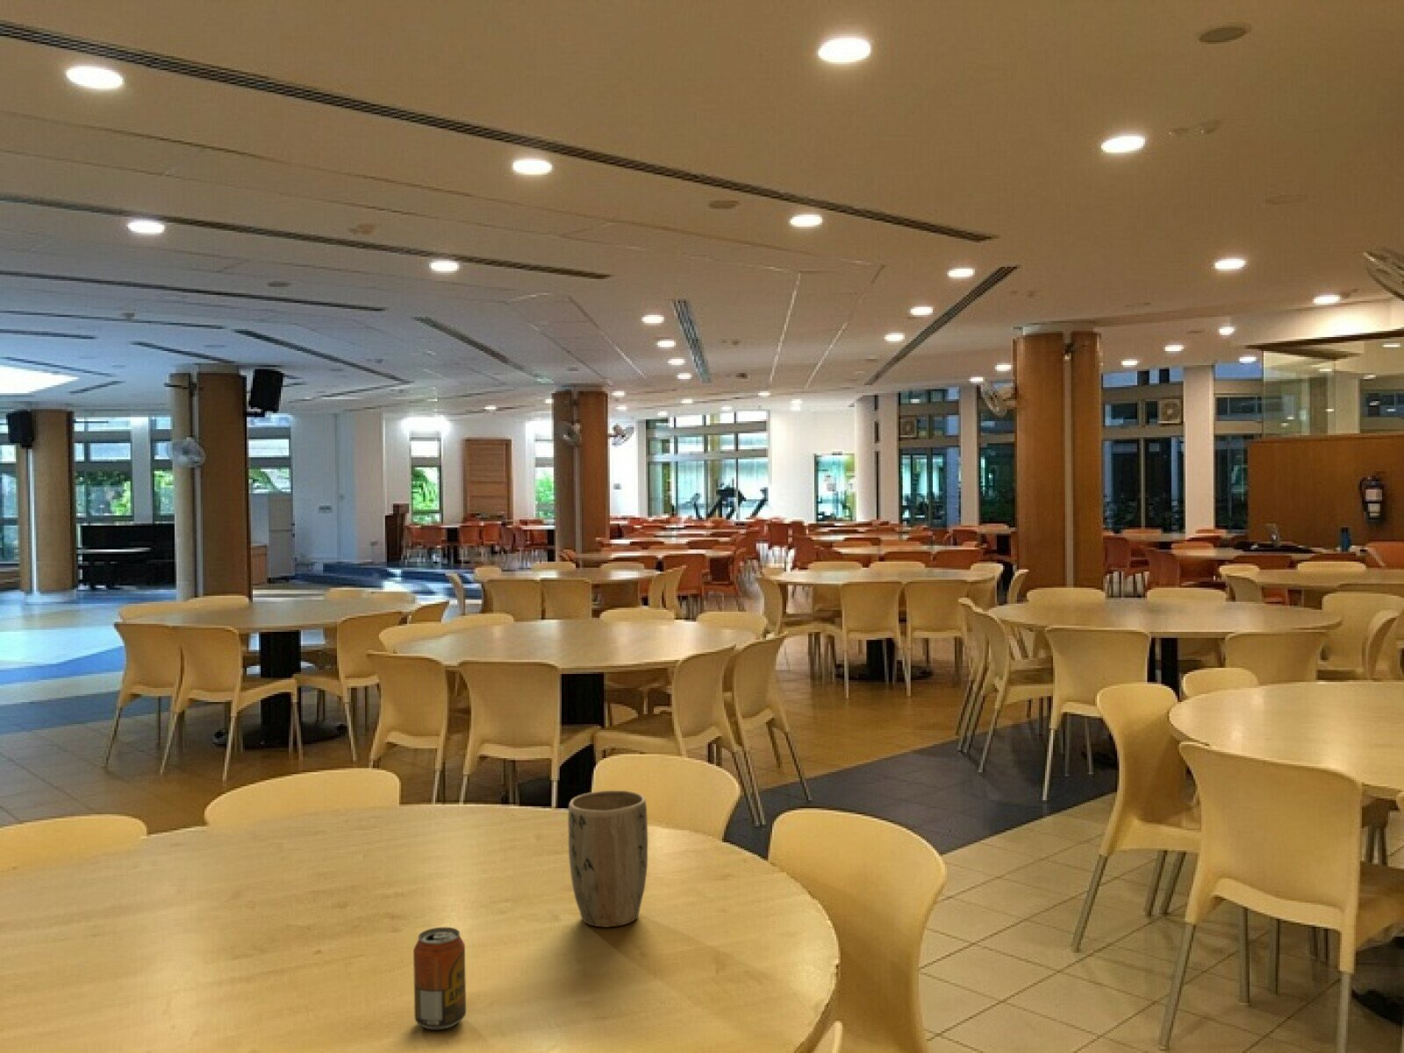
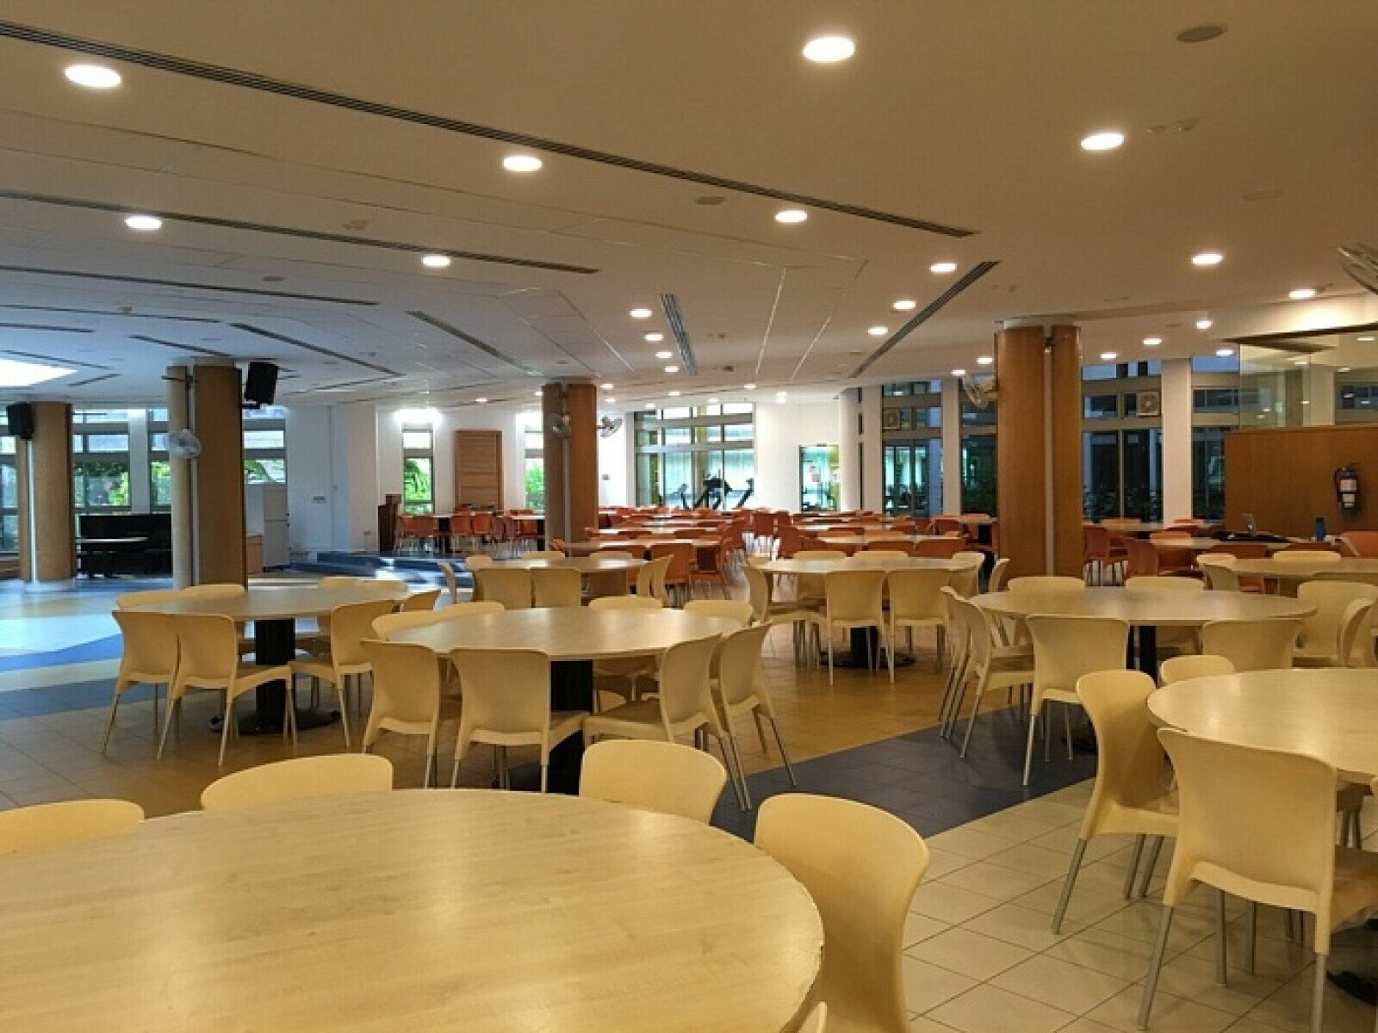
- beverage can [412,927,467,1031]
- plant pot [567,790,649,928]
